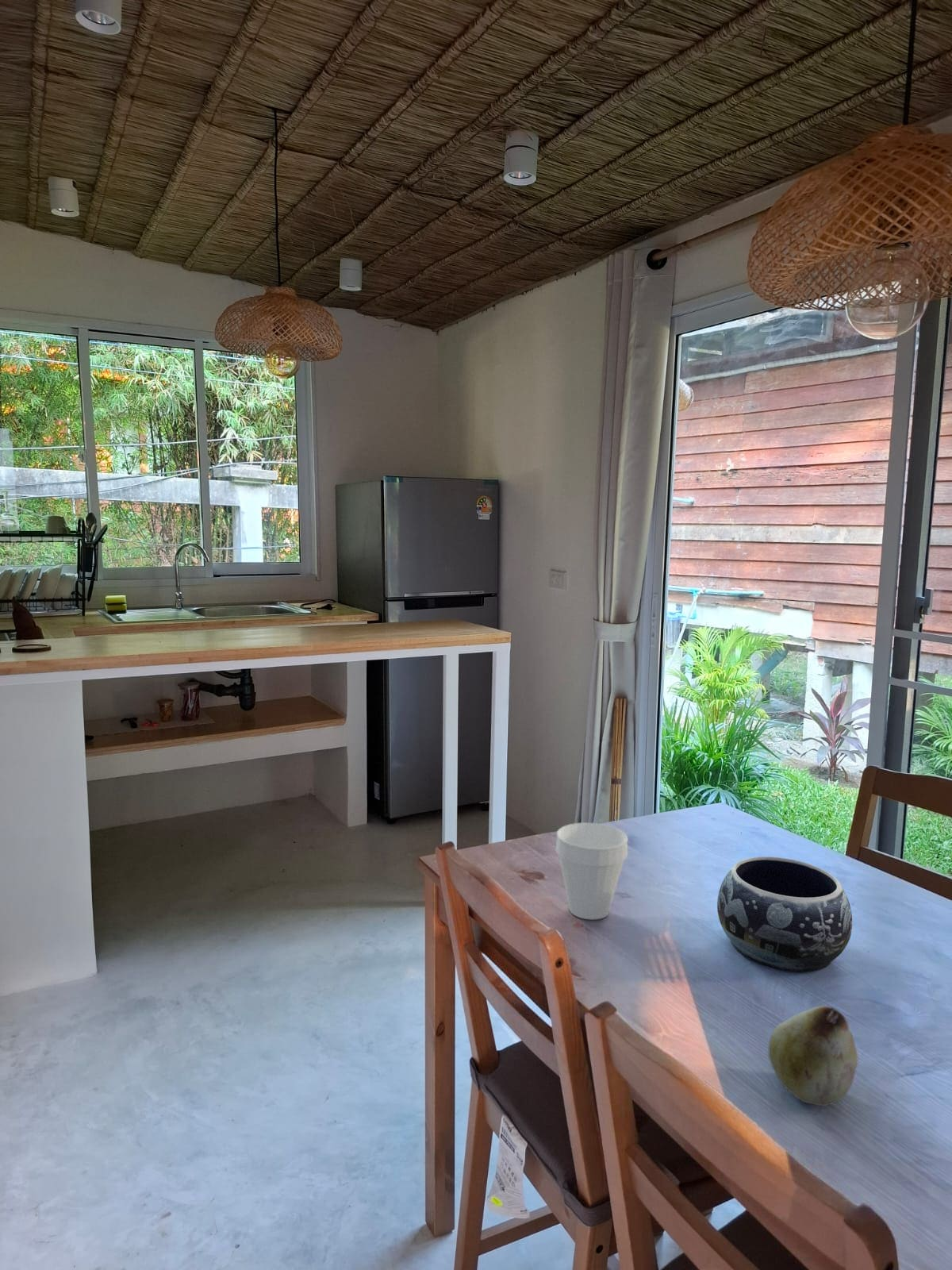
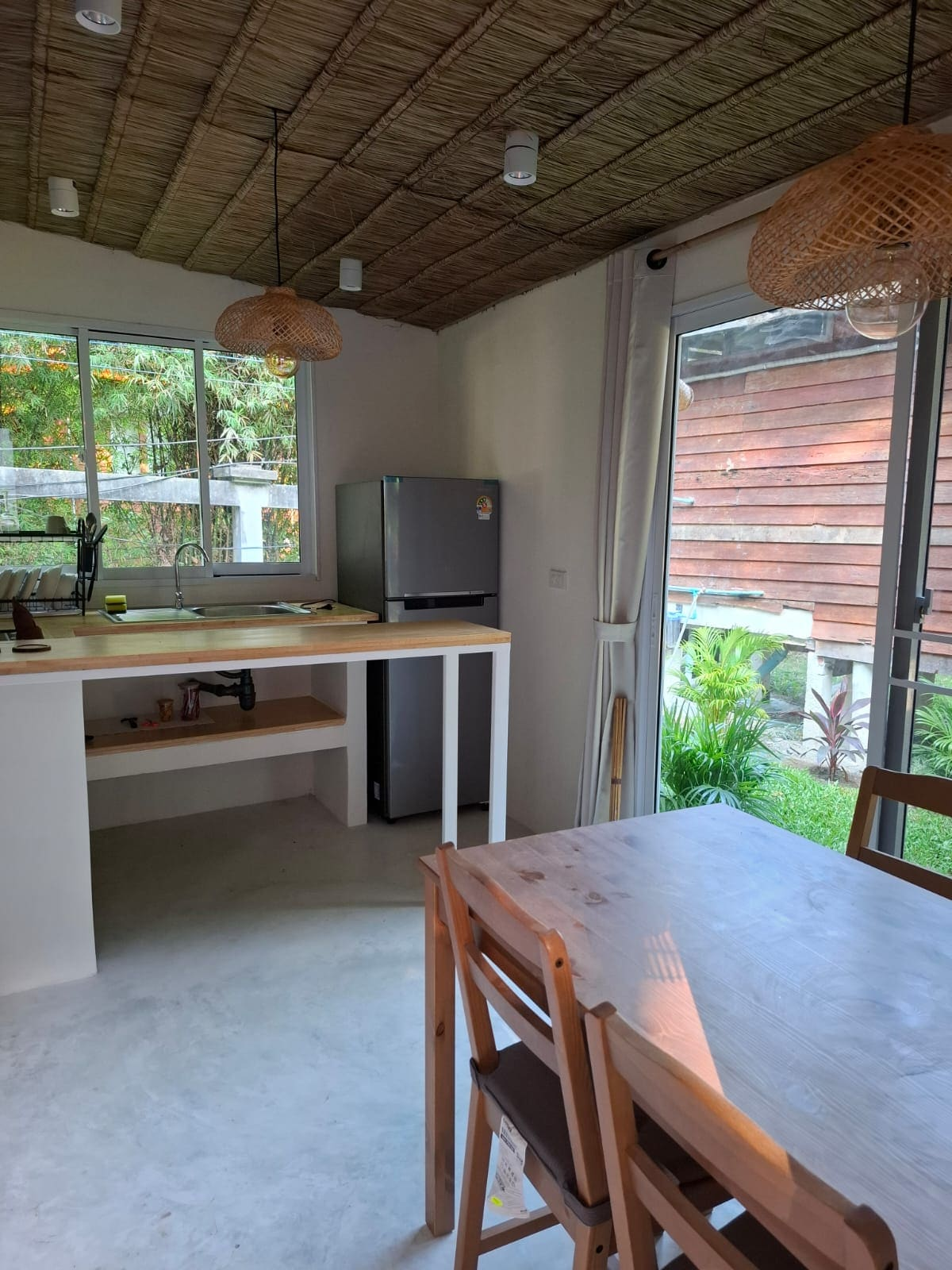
- fruit [768,1005,858,1106]
- decorative bowl [716,856,853,973]
- cup [555,822,629,921]
